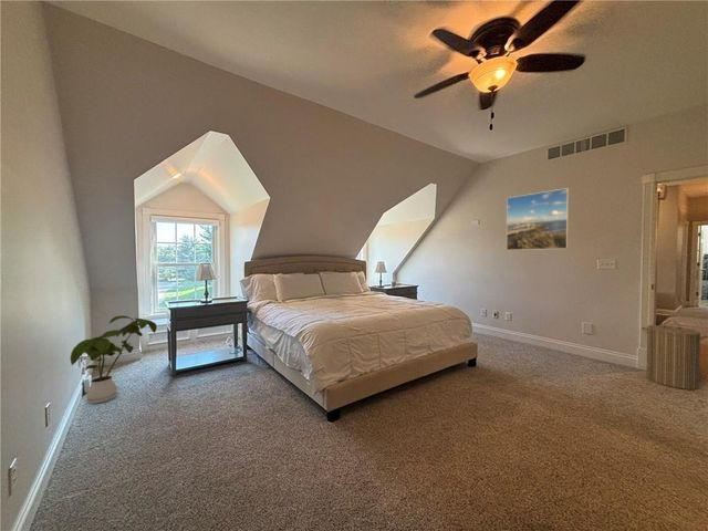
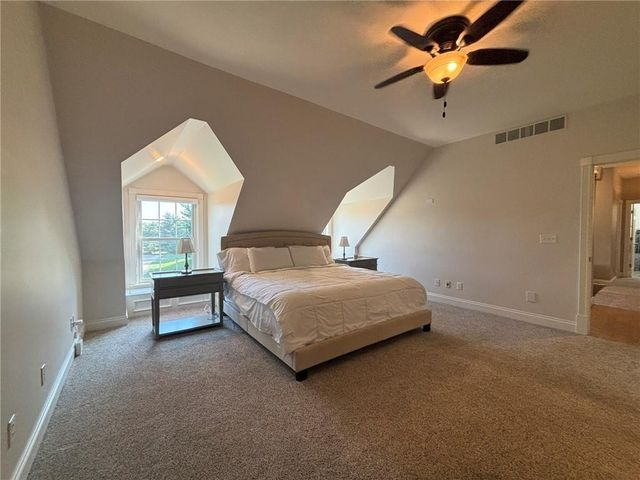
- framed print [506,187,570,251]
- house plant [70,314,158,405]
- laundry hamper [641,320,708,391]
